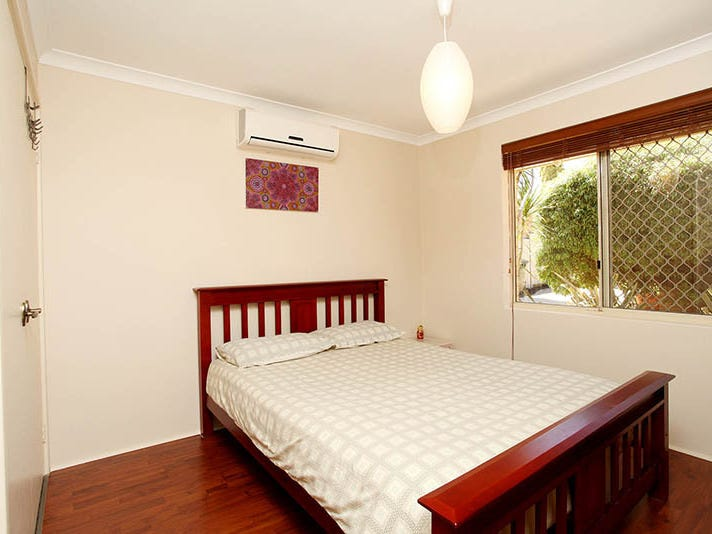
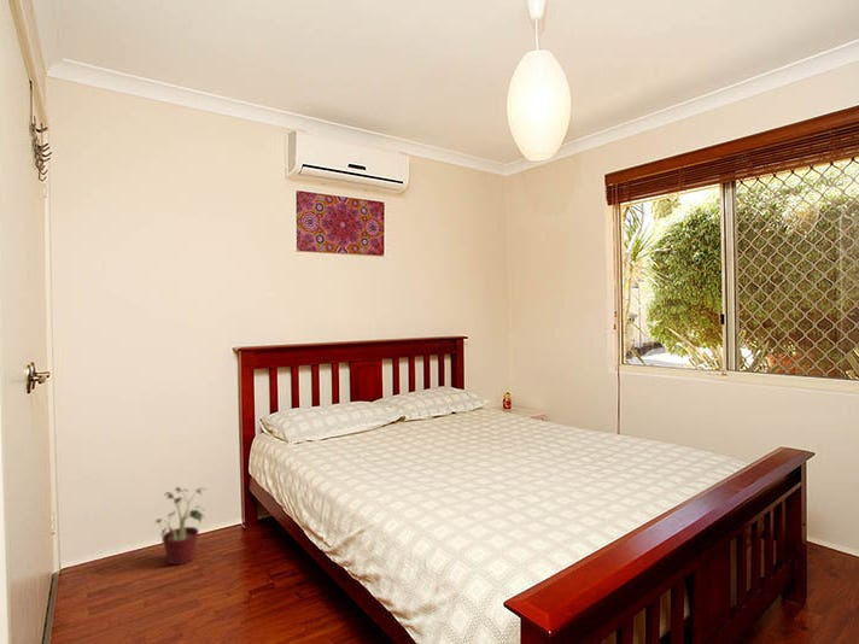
+ potted plant [154,484,208,566]
